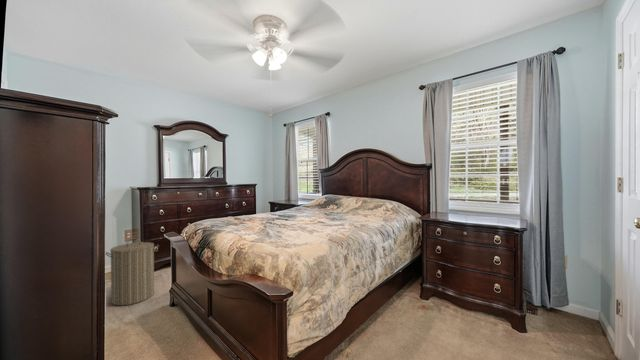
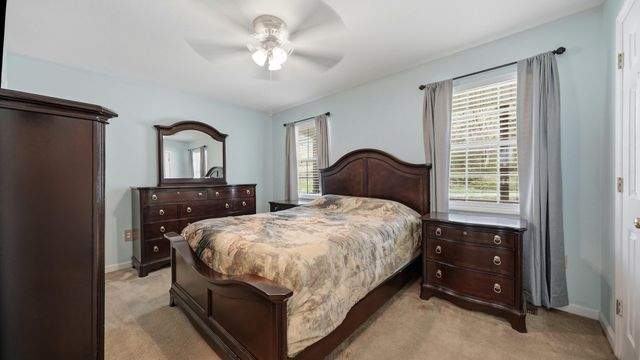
- laundry hamper [105,237,160,306]
